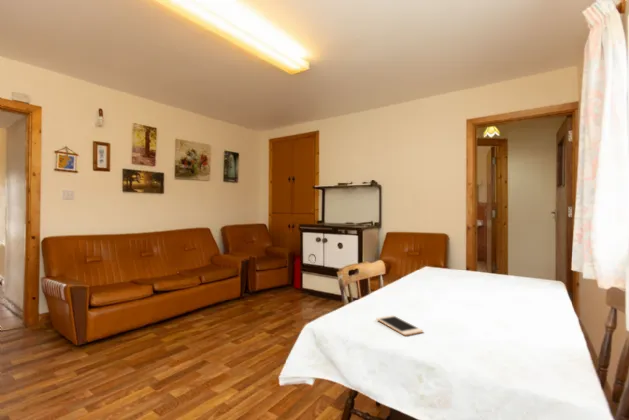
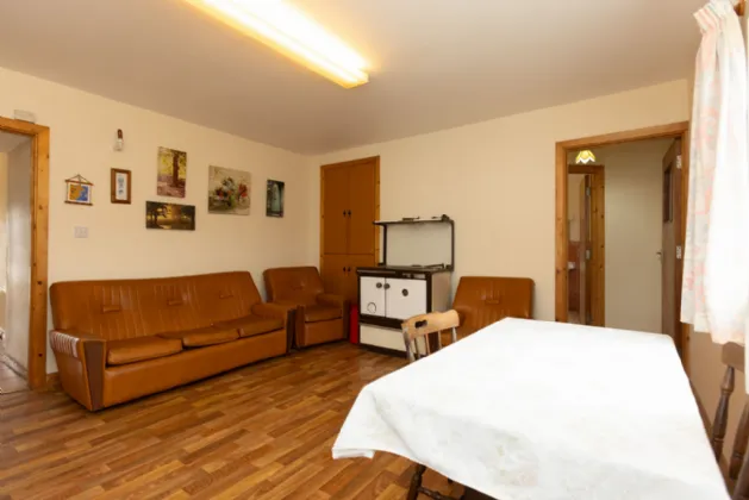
- cell phone [376,314,424,337]
